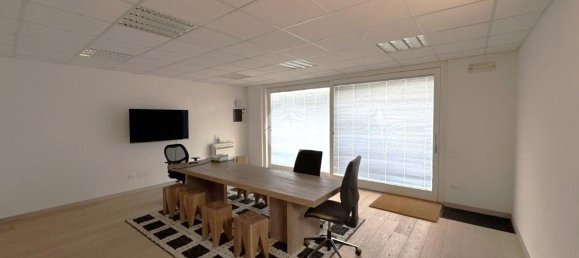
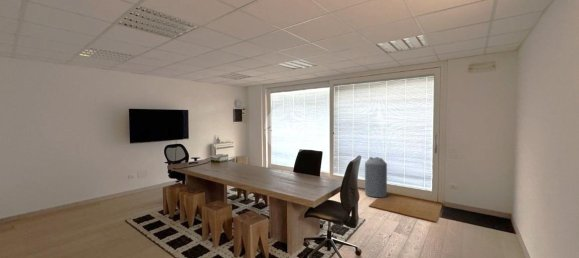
+ trash can [364,156,388,198]
